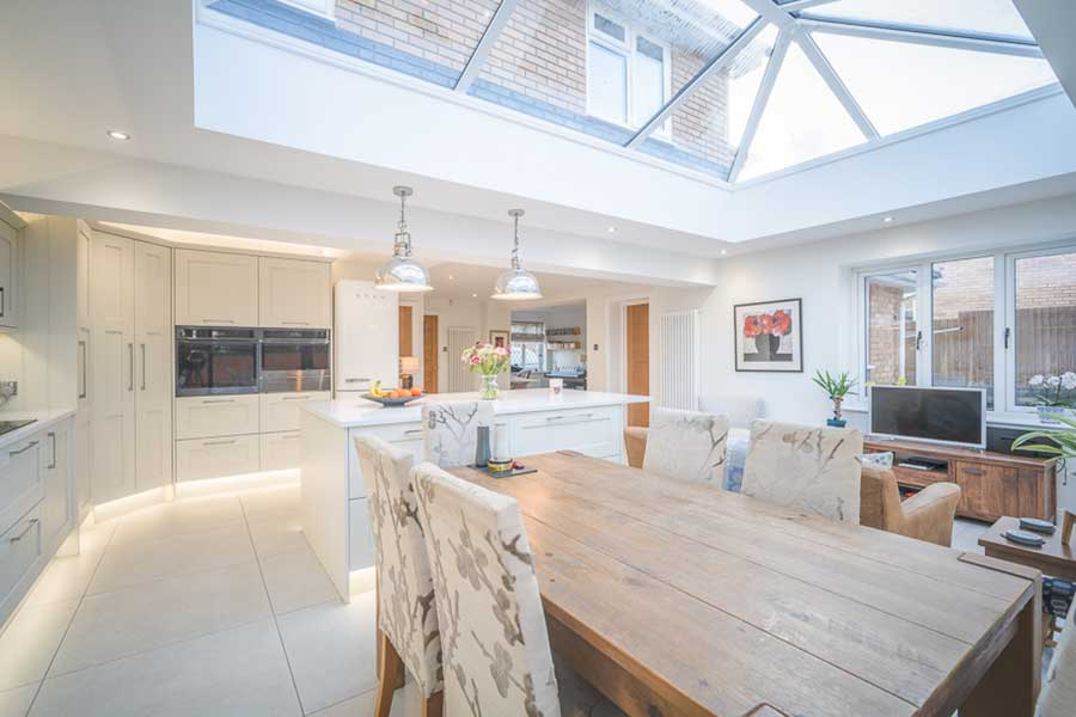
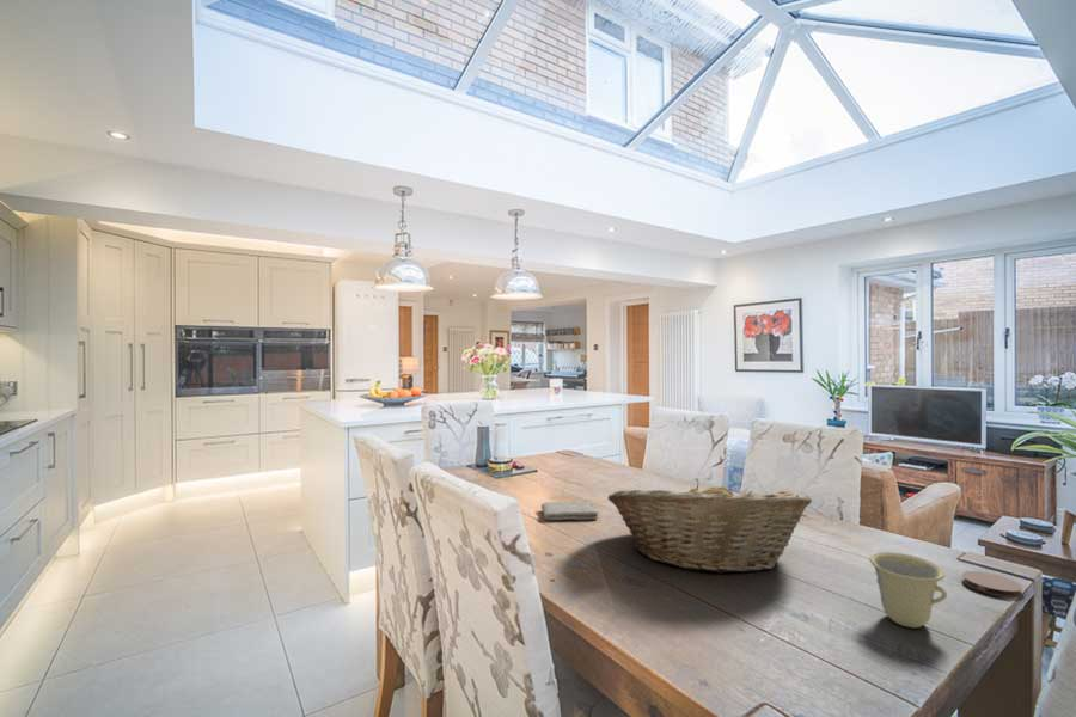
+ coaster [961,570,1025,599]
+ cup [868,551,948,629]
+ fruit basket [606,477,813,575]
+ washcloth [540,500,600,521]
